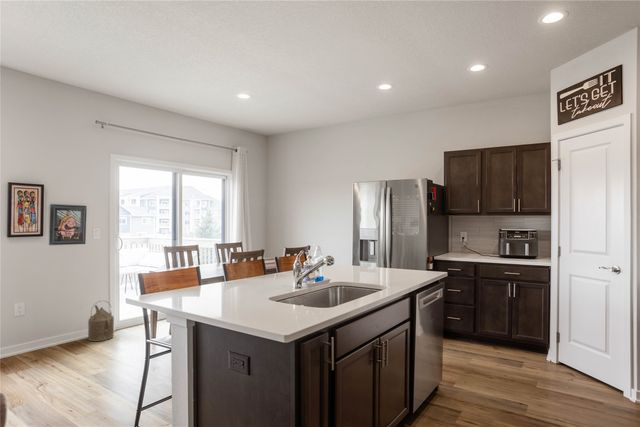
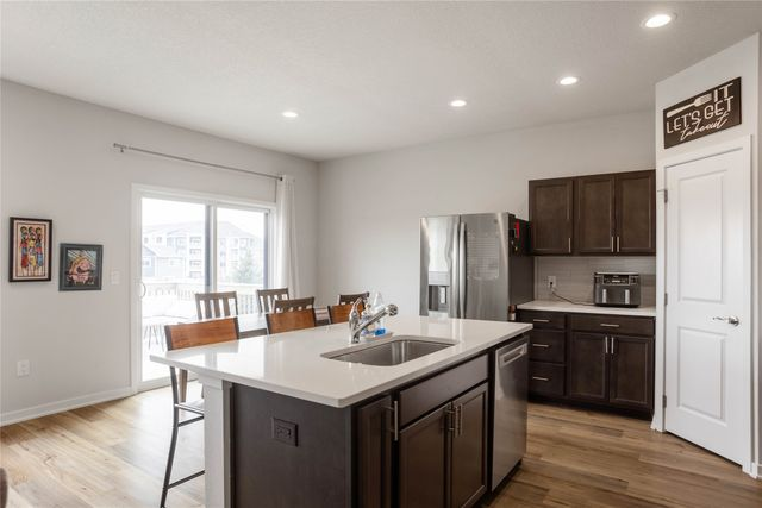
- watering can [87,300,115,342]
